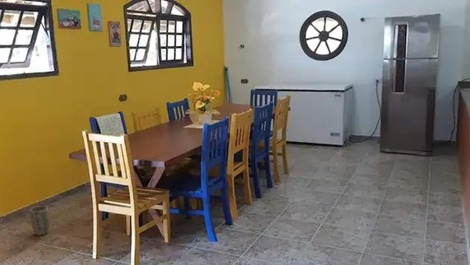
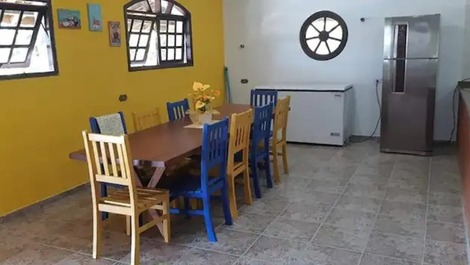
- plant pot [29,205,51,236]
